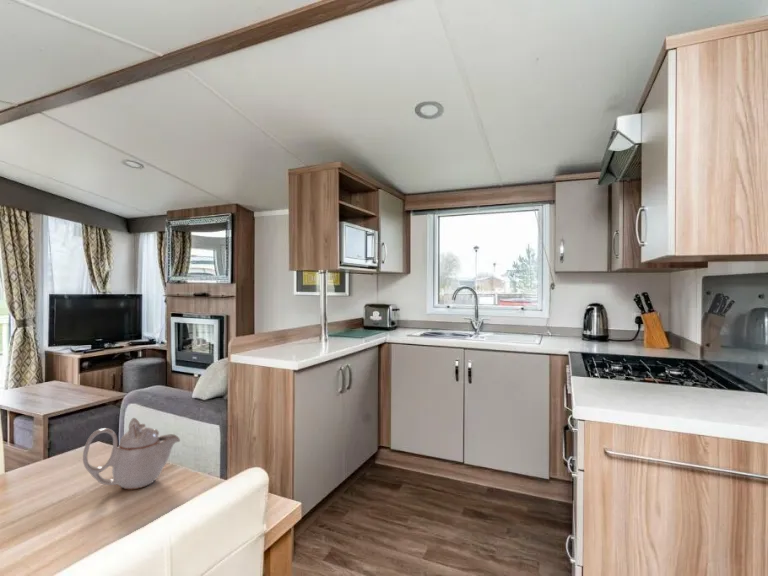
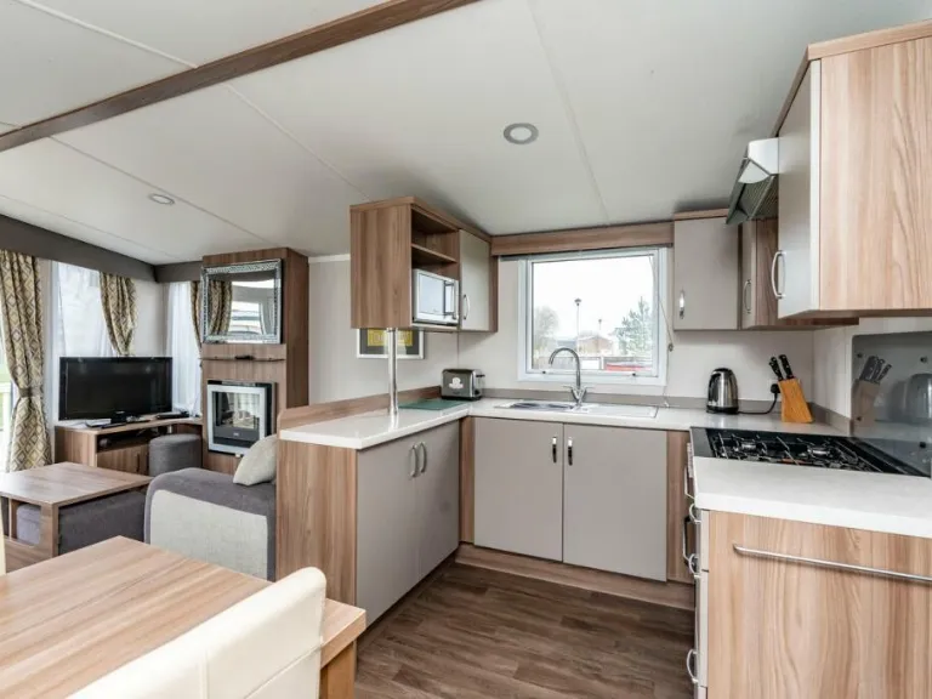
- teapot [82,417,181,490]
